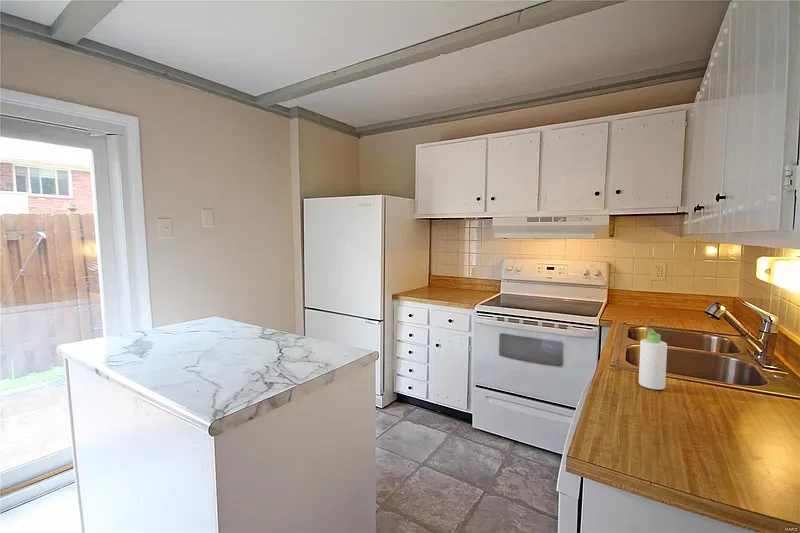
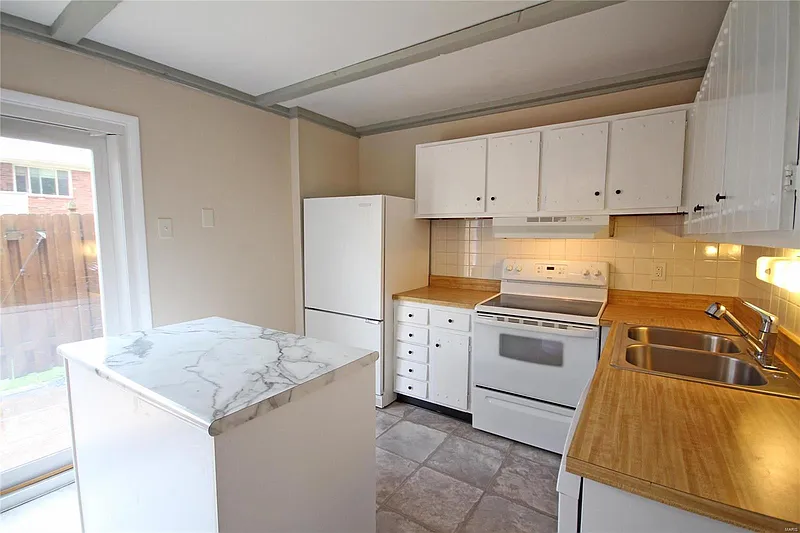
- bottle [638,325,668,391]
